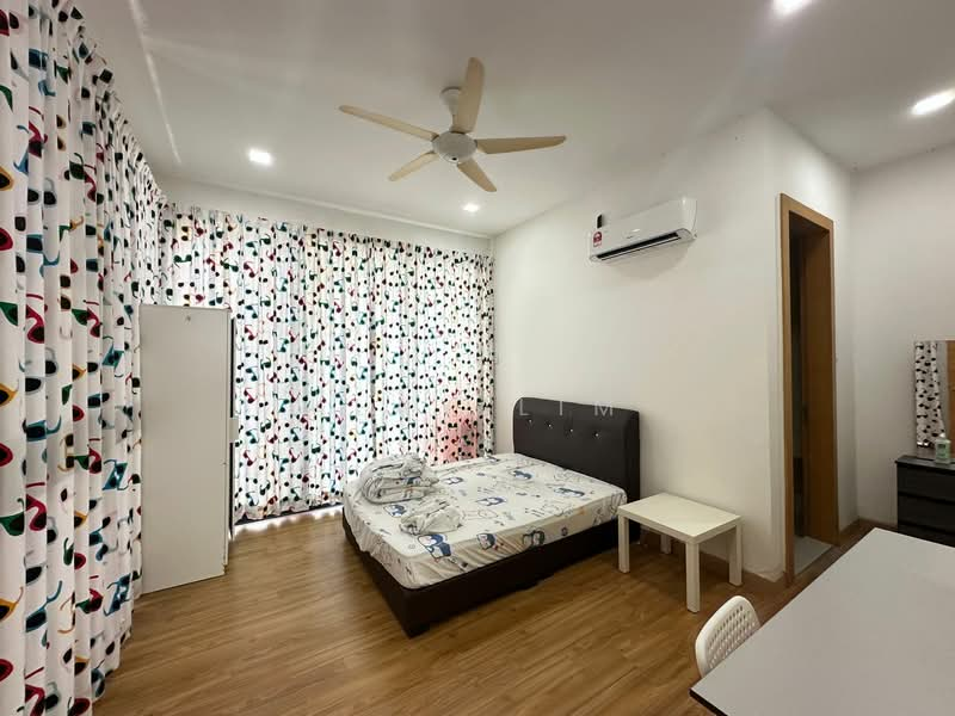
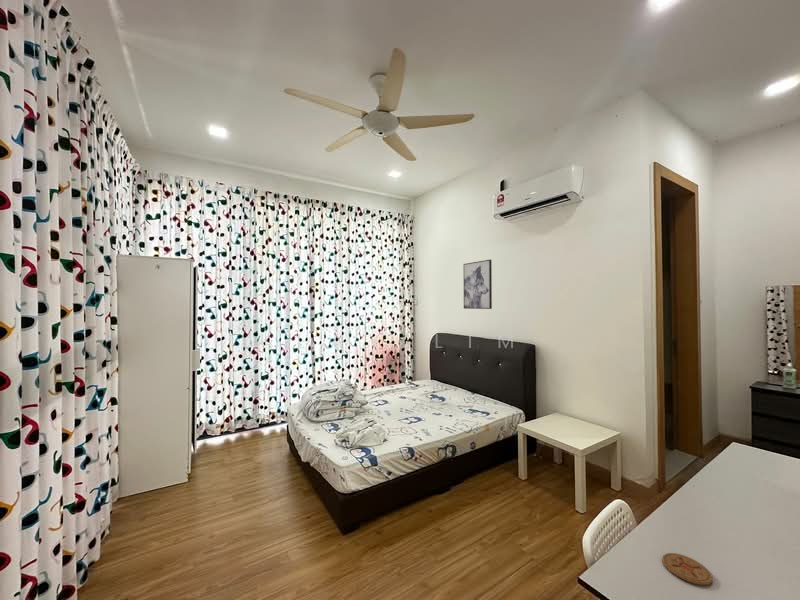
+ coaster [661,552,714,586]
+ wall art [463,259,493,310]
